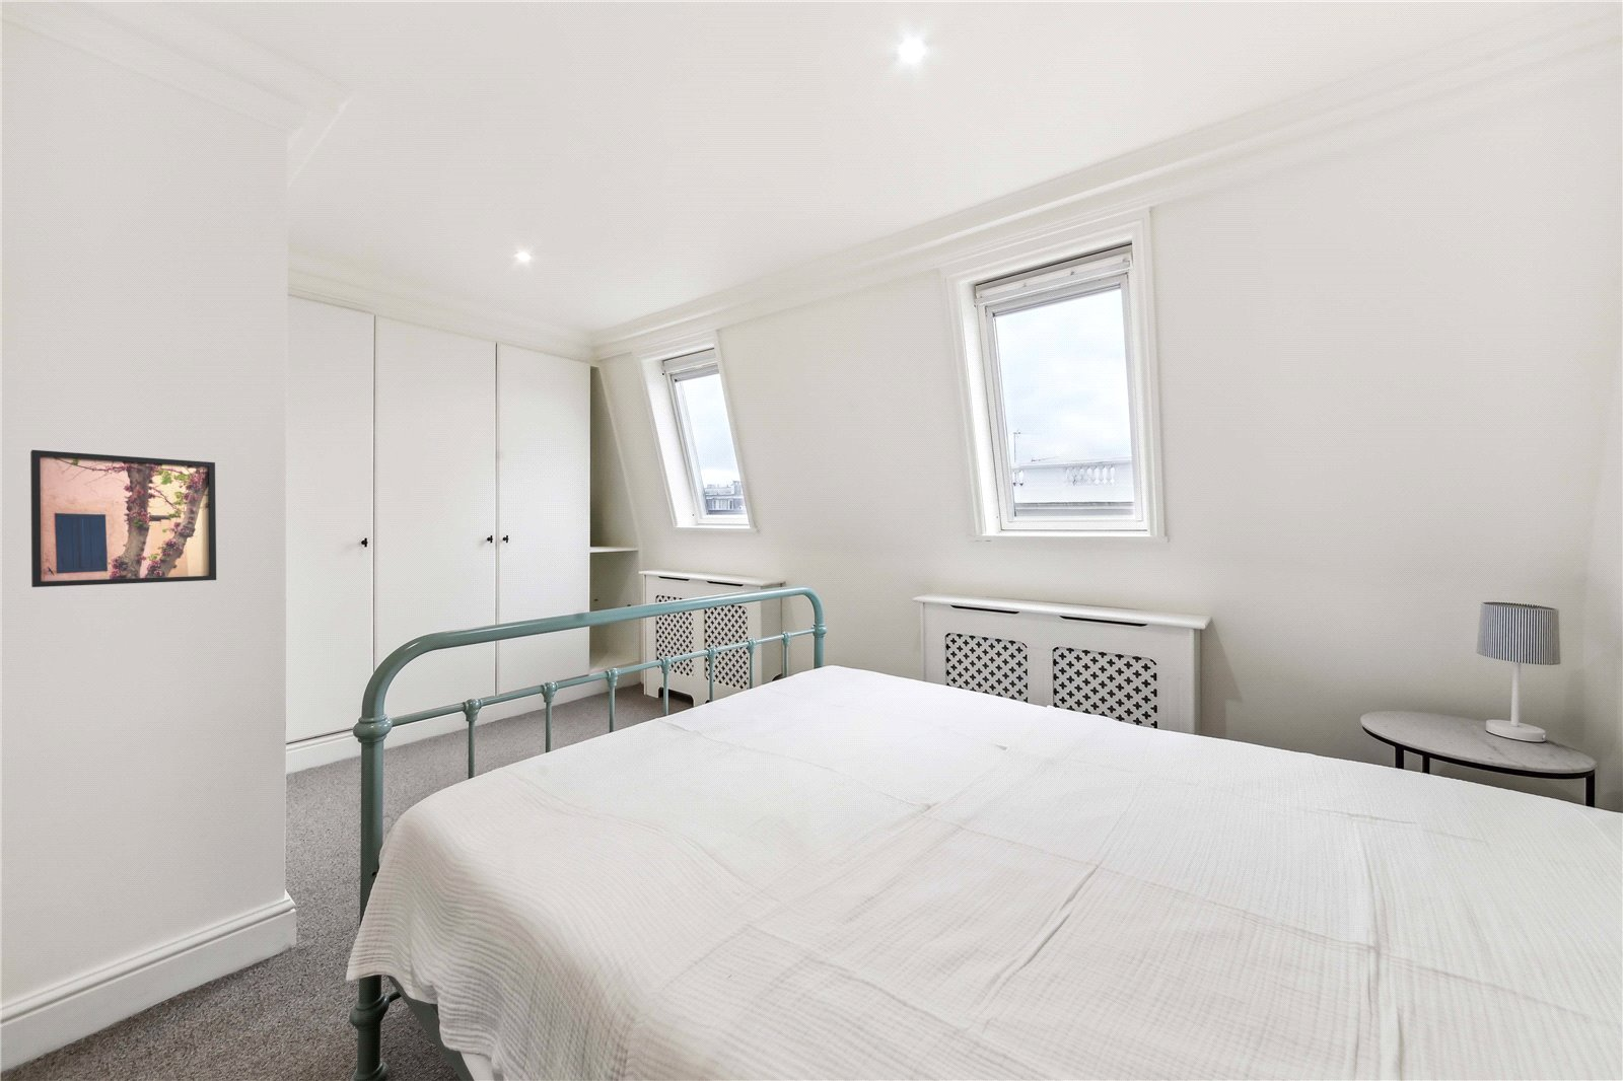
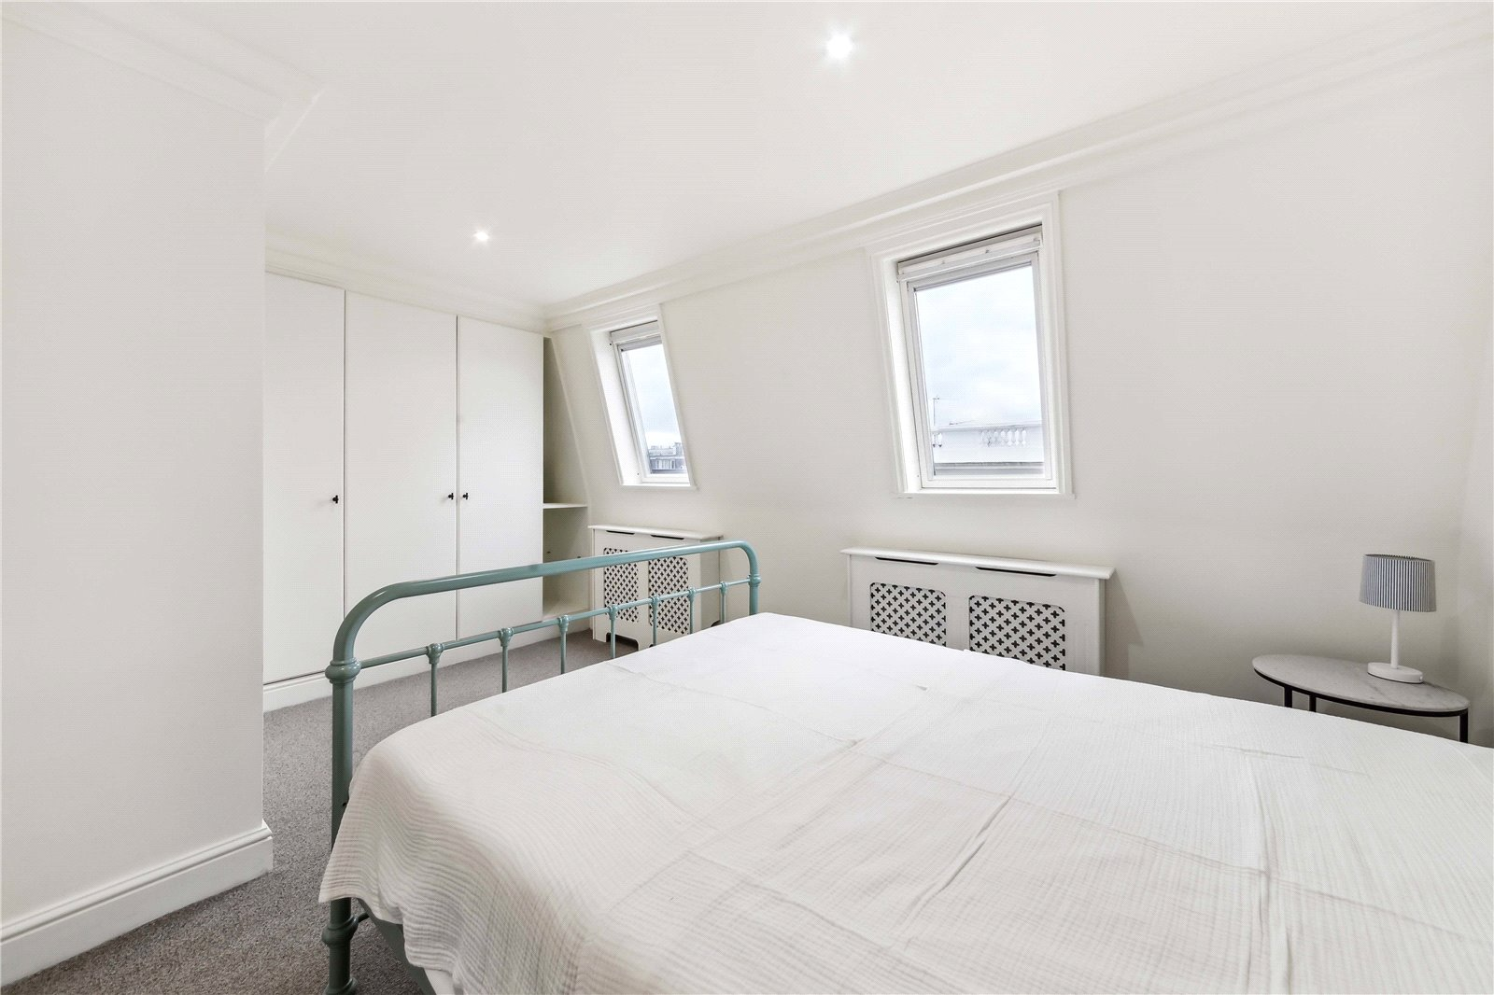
- wall art [29,449,217,589]
